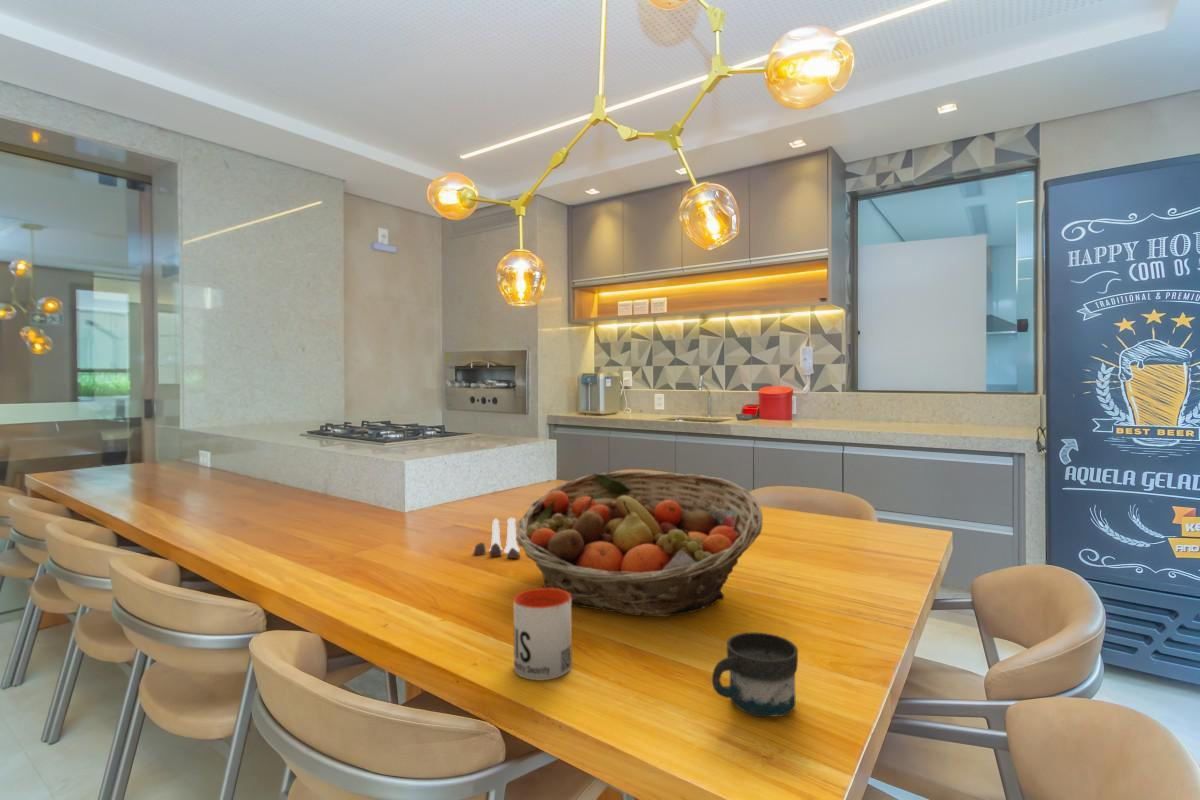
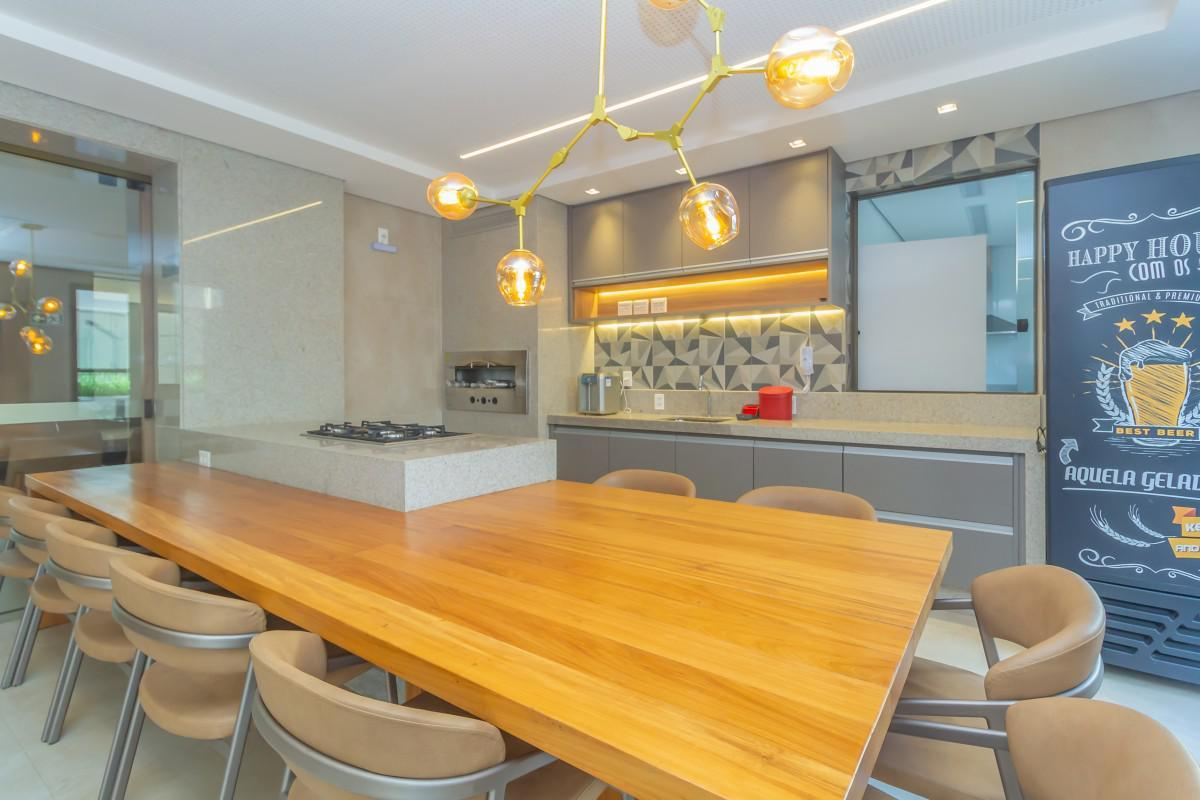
- mug [513,587,573,681]
- fruit basket [515,471,764,618]
- mug [711,631,799,718]
- salt and pepper shaker set [472,517,521,559]
